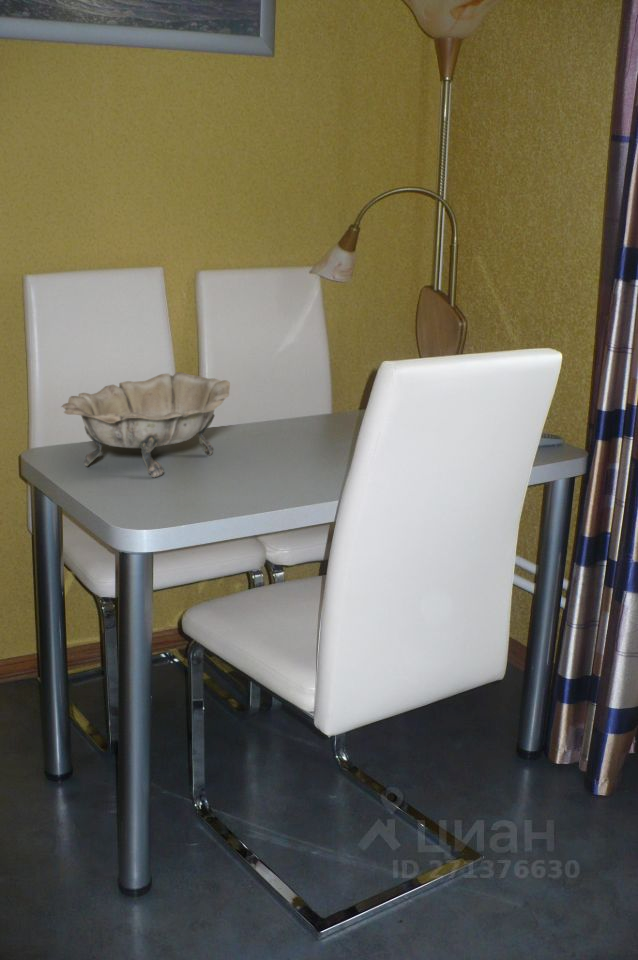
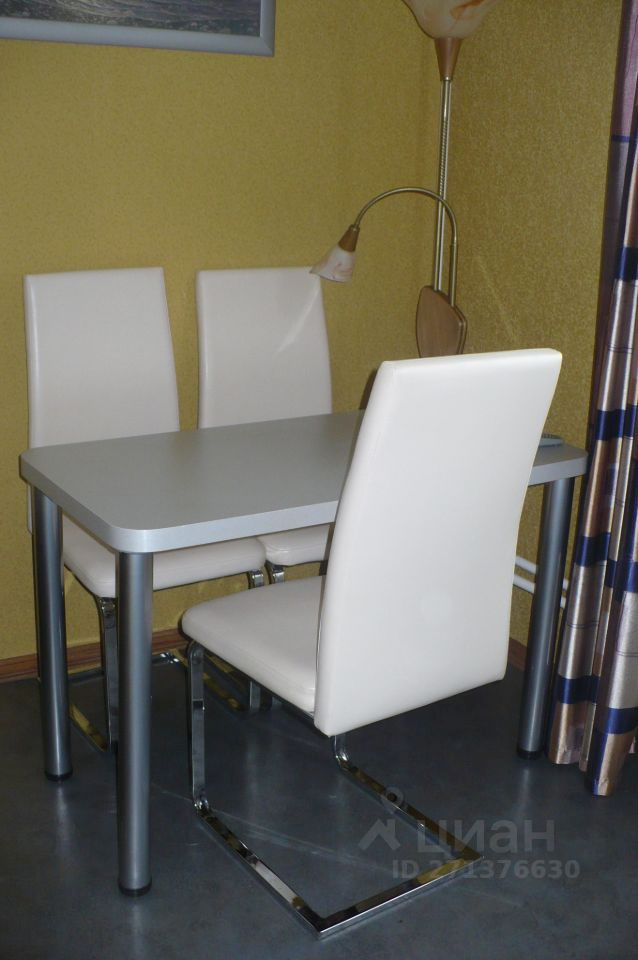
- decorative bowl [60,371,231,478]
